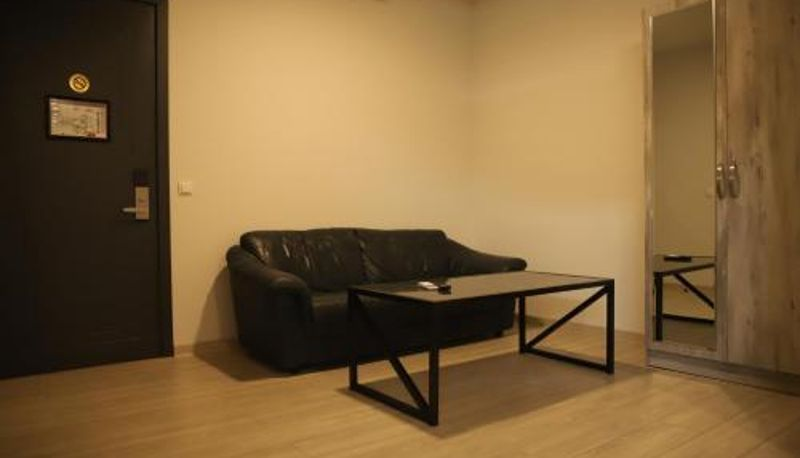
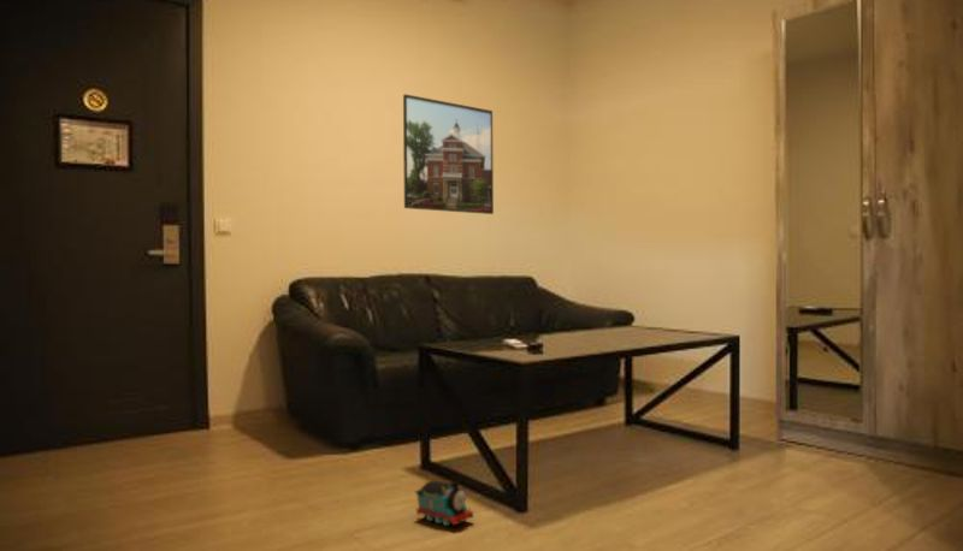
+ toy train [414,479,474,527]
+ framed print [402,93,495,215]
